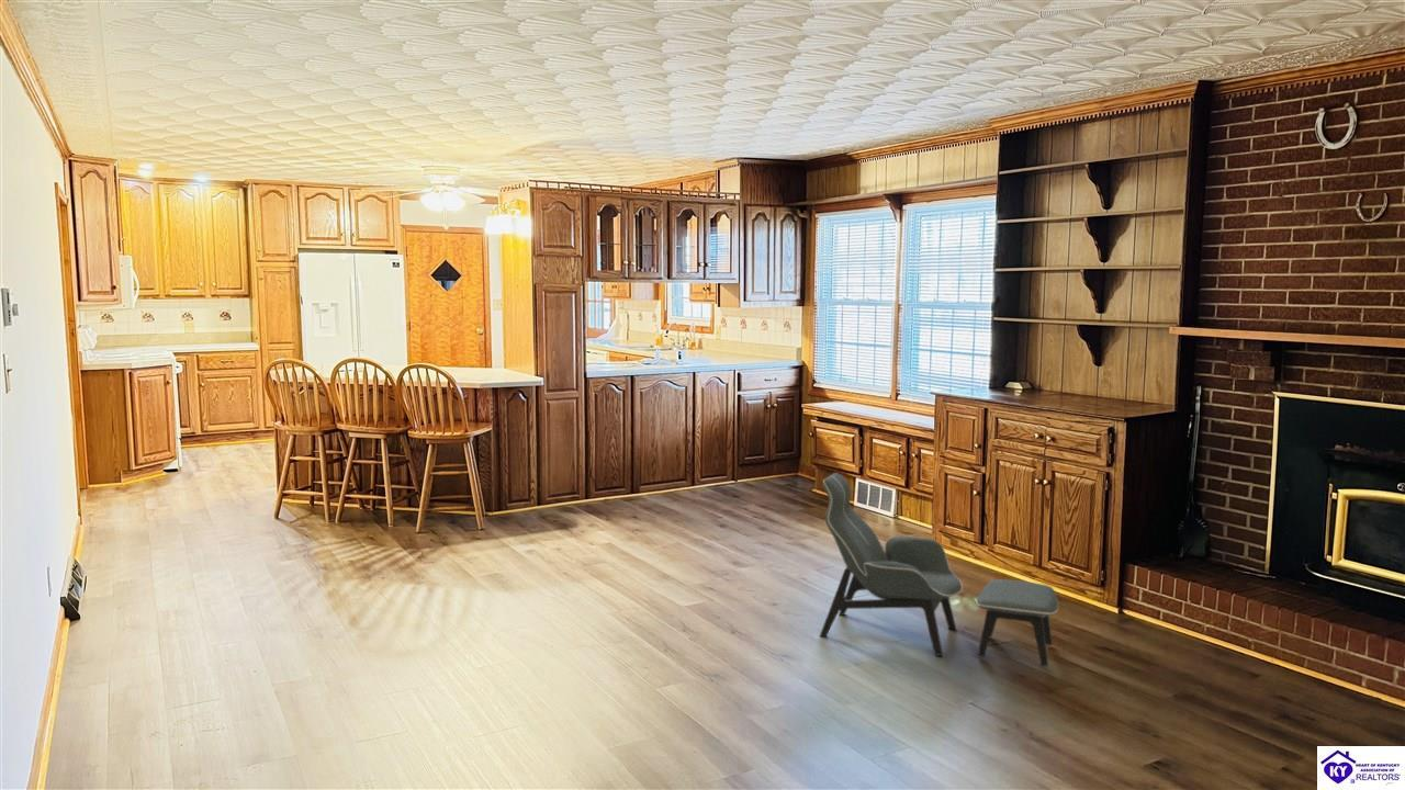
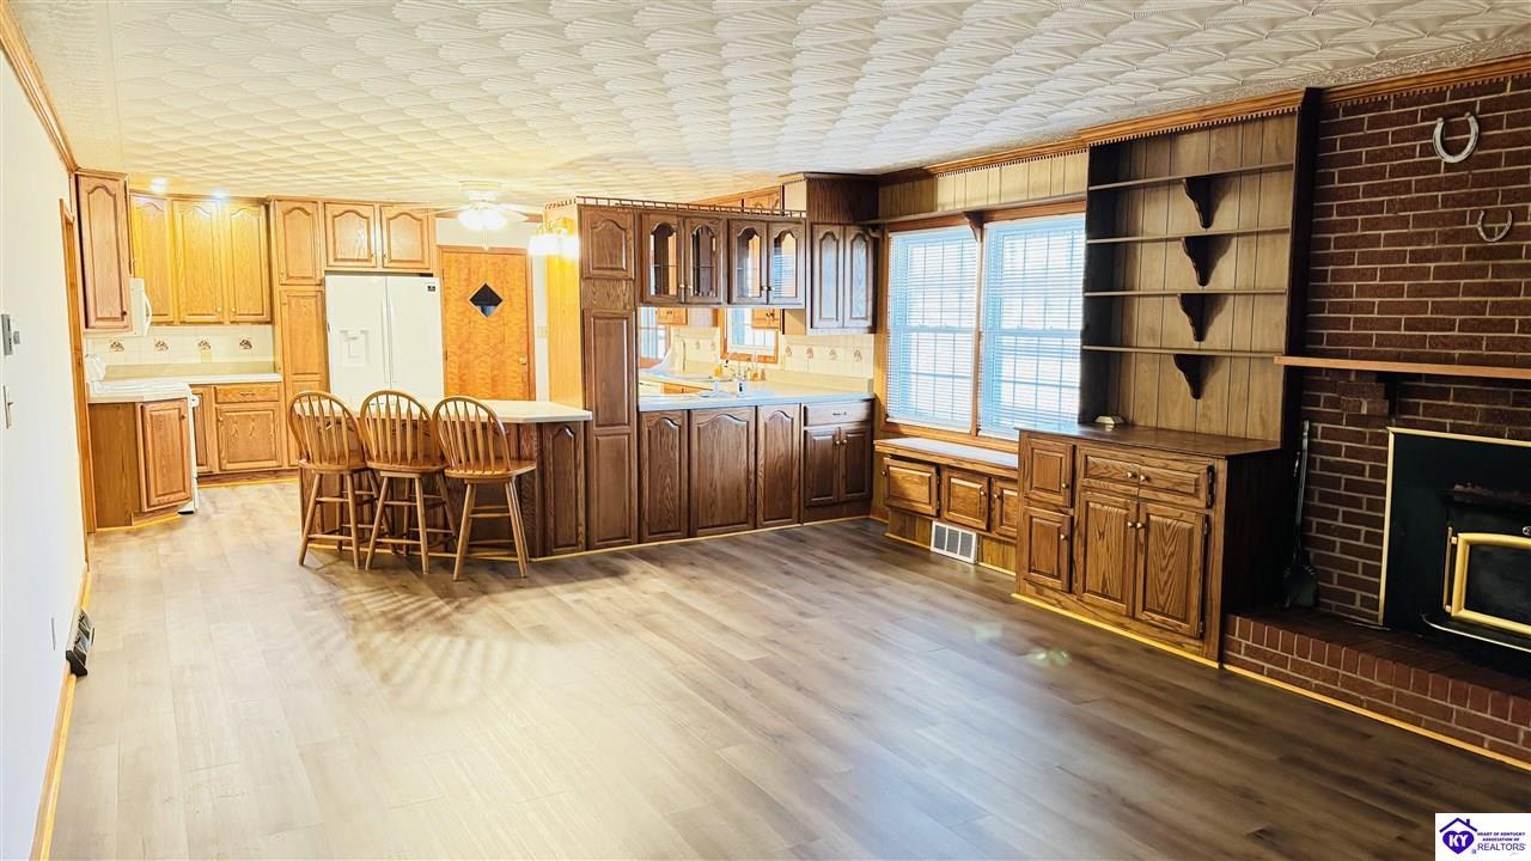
- lounge chair [819,472,1059,667]
